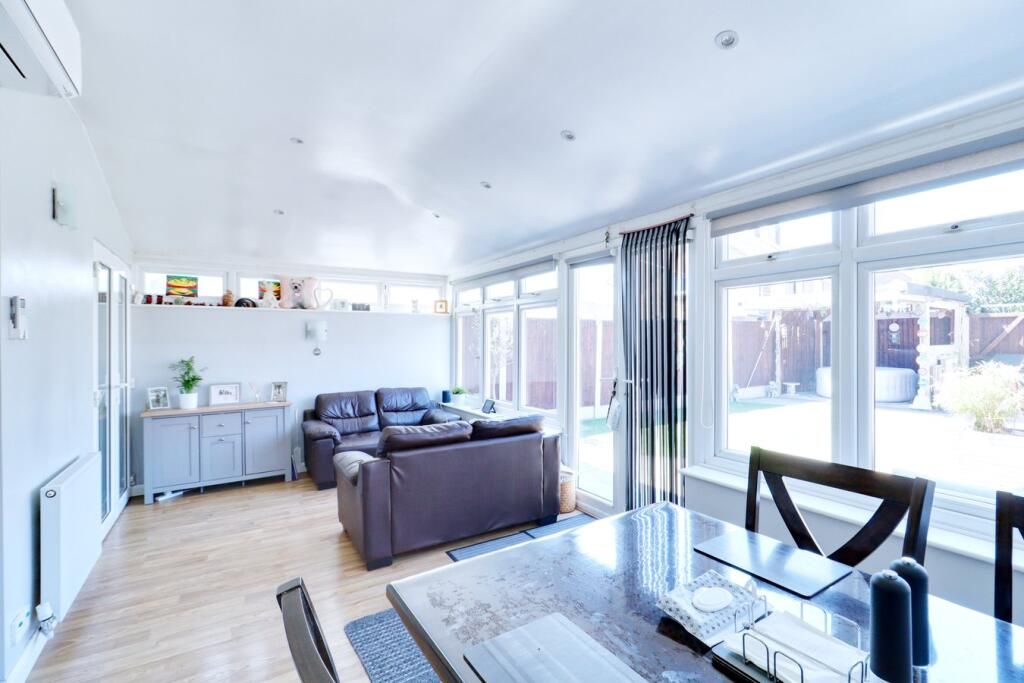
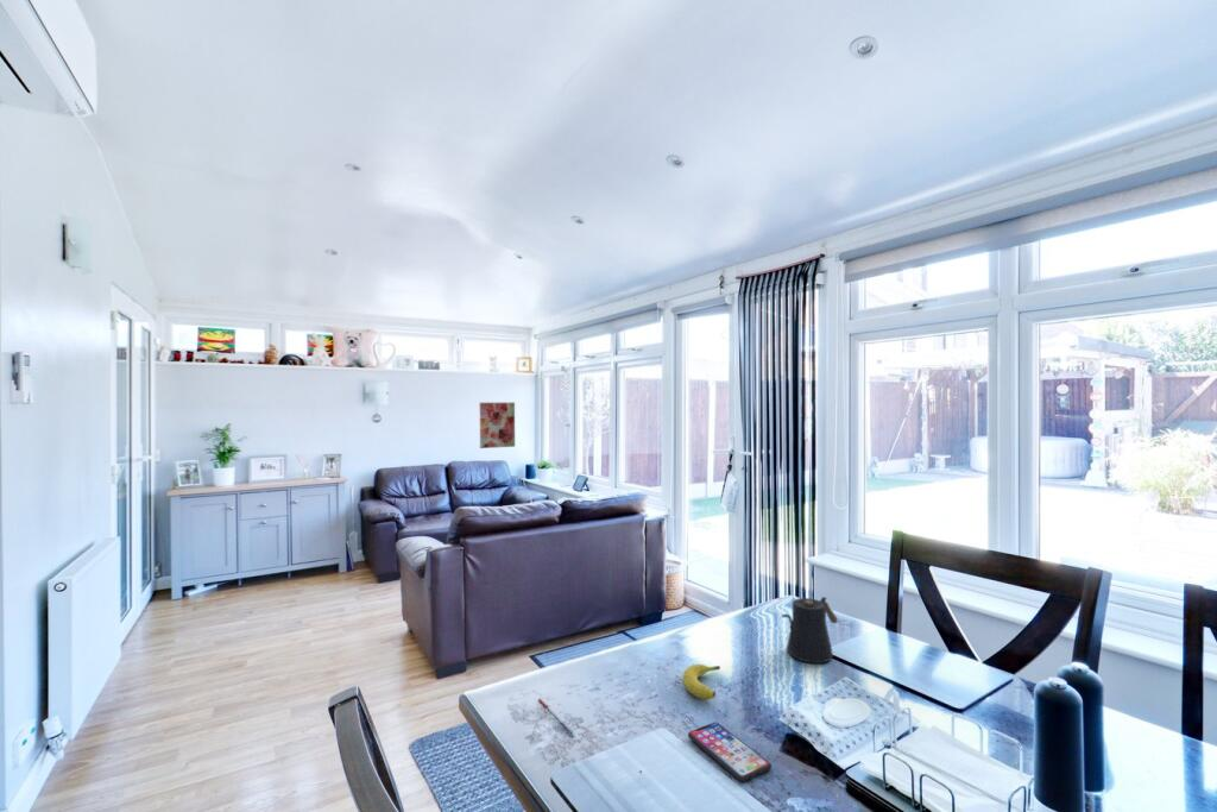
+ fruit [681,663,721,700]
+ smartphone [687,722,773,782]
+ wall art [479,402,516,449]
+ pen [537,698,576,737]
+ kettle [781,596,839,665]
